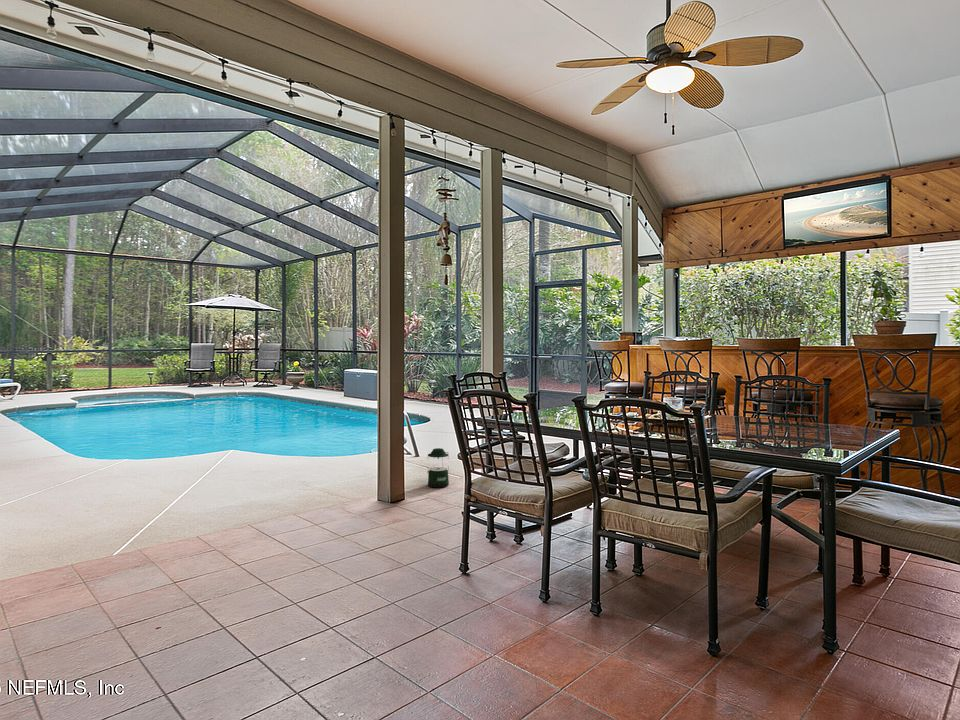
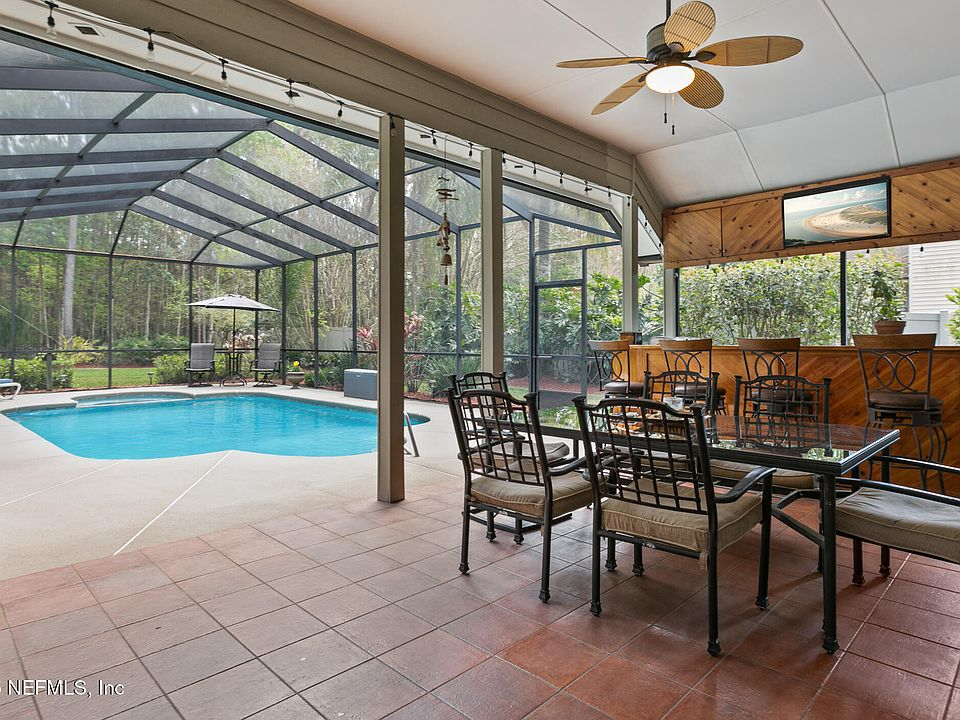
- lantern [426,447,450,489]
